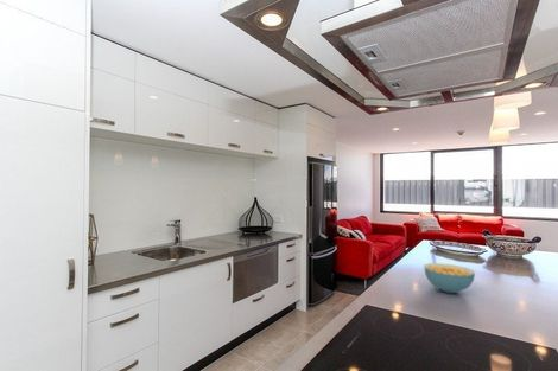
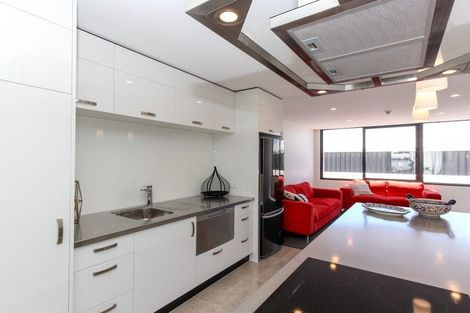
- cereal bowl [423,262,476,294]
